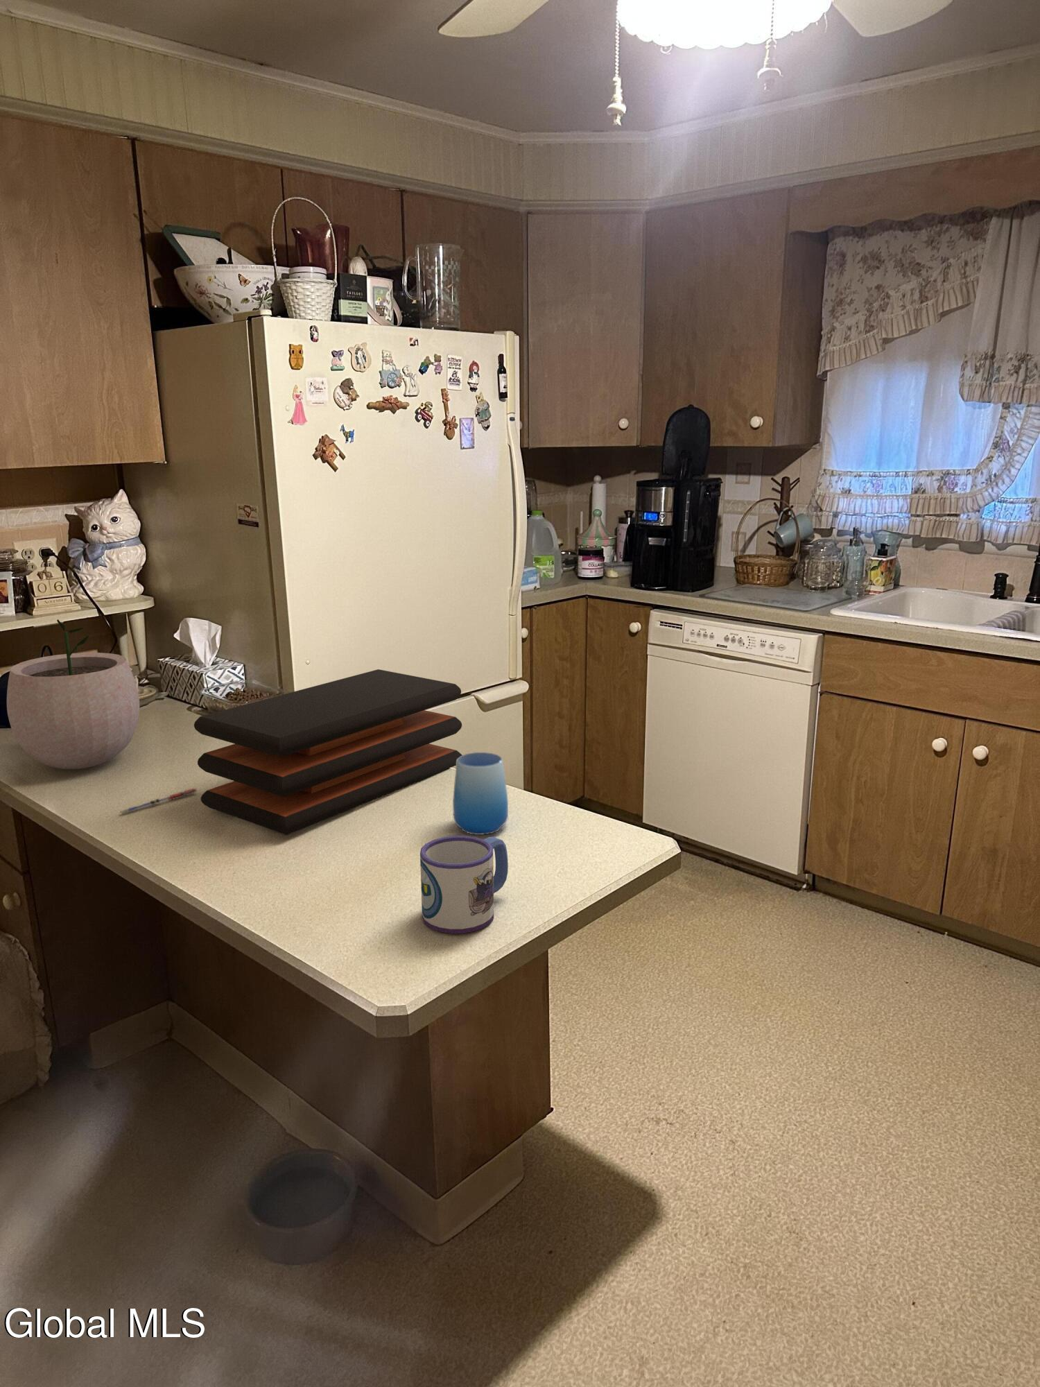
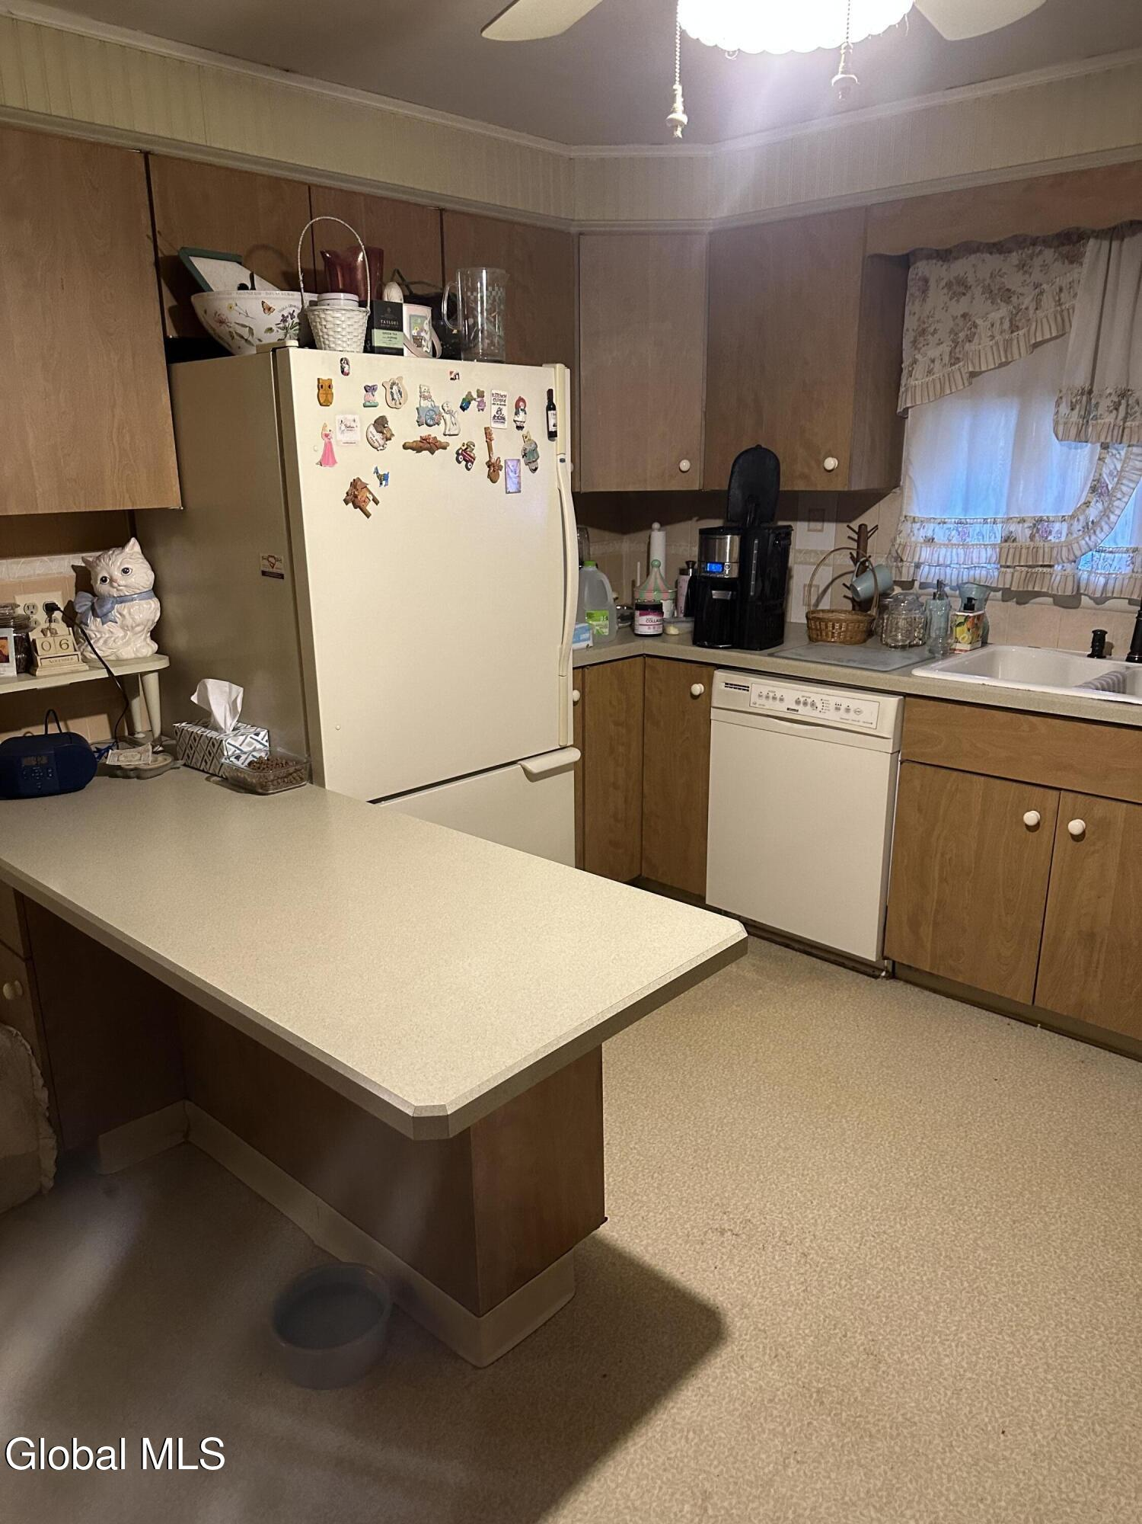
- pen [120,787,198,815]
- cup [452,751,509,835]
- plant pot [7,618,140,770]
- mug [419,835,509,934]
- cutting board [193,668,462,835]
